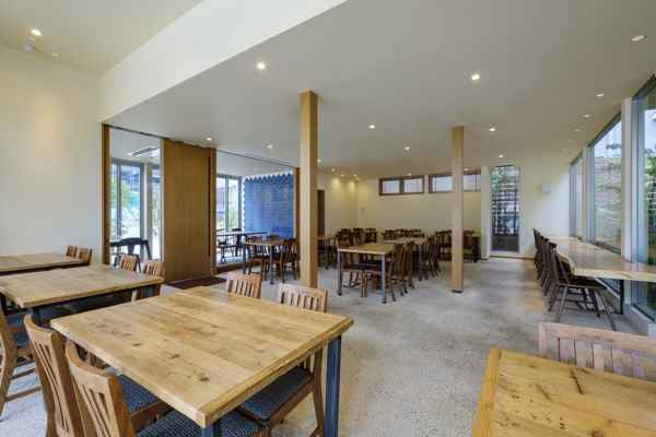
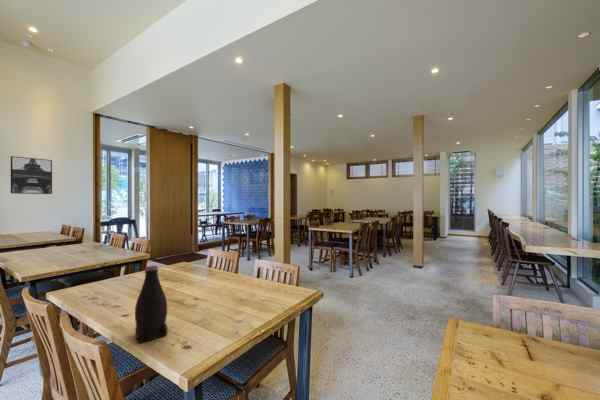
+ wall art [10,155,53,195]
+ bottle [134,265,169,344]
